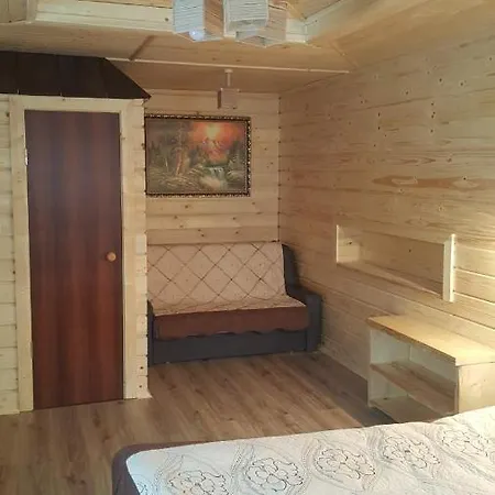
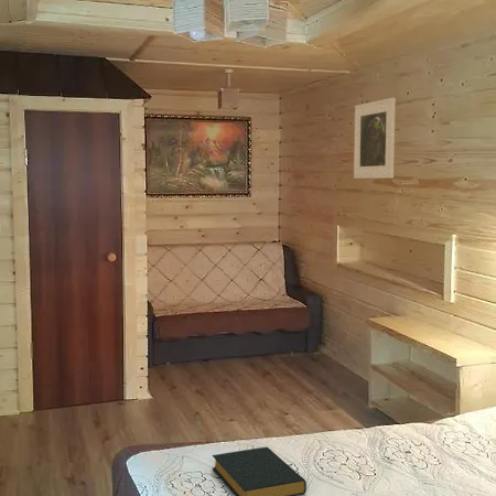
+ hardback book [212,445,308,496]
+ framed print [353,97,397,180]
